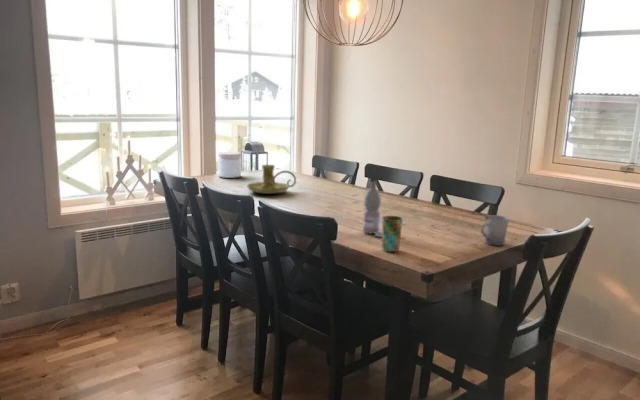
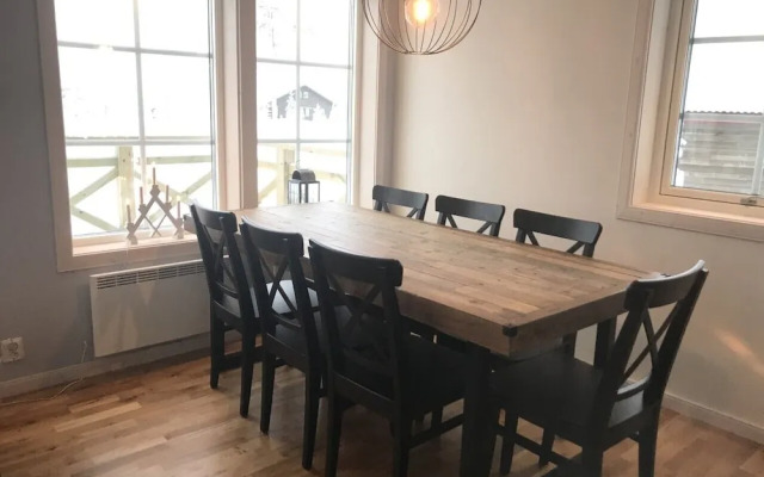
- cup [381,215,404,253]
- cup [480,214,510,247]
- candle holder [246,164,297,195]
- water bottle [362,180,382,238]
- jar [217,151,242,179]
